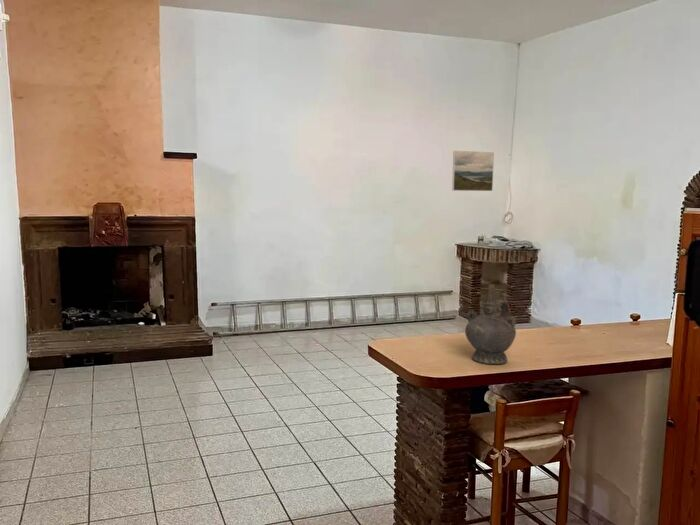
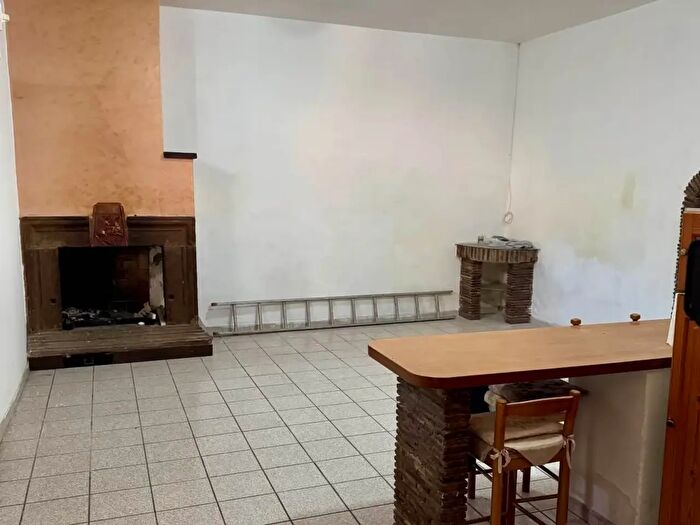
- ceremonial vessel [464,283,518,366]
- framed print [451,150,495,192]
